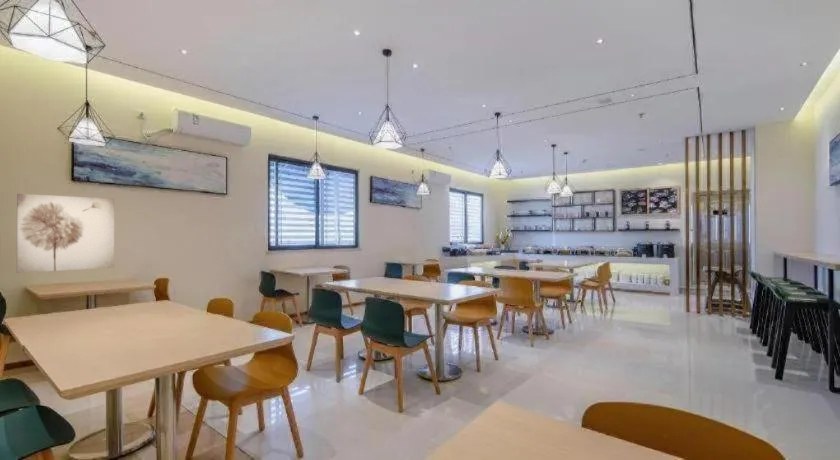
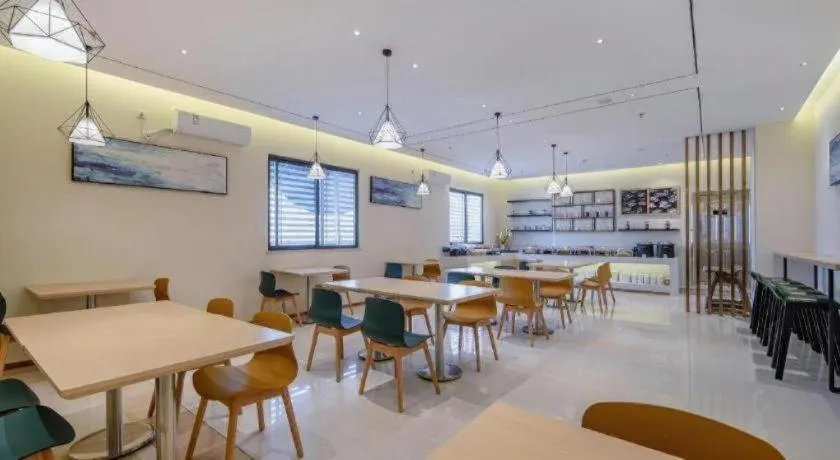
- wall art [16,193,115,274]
